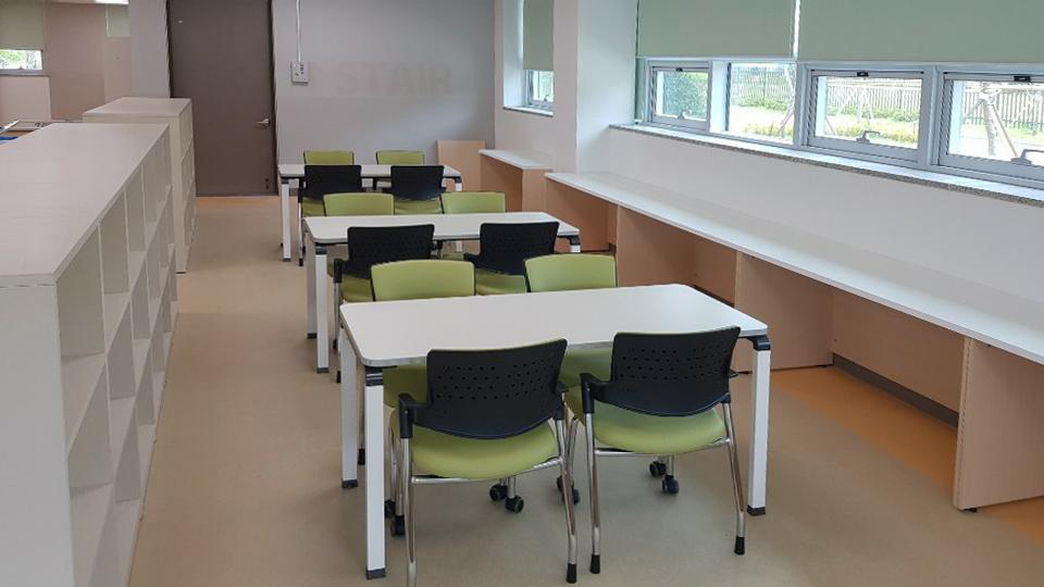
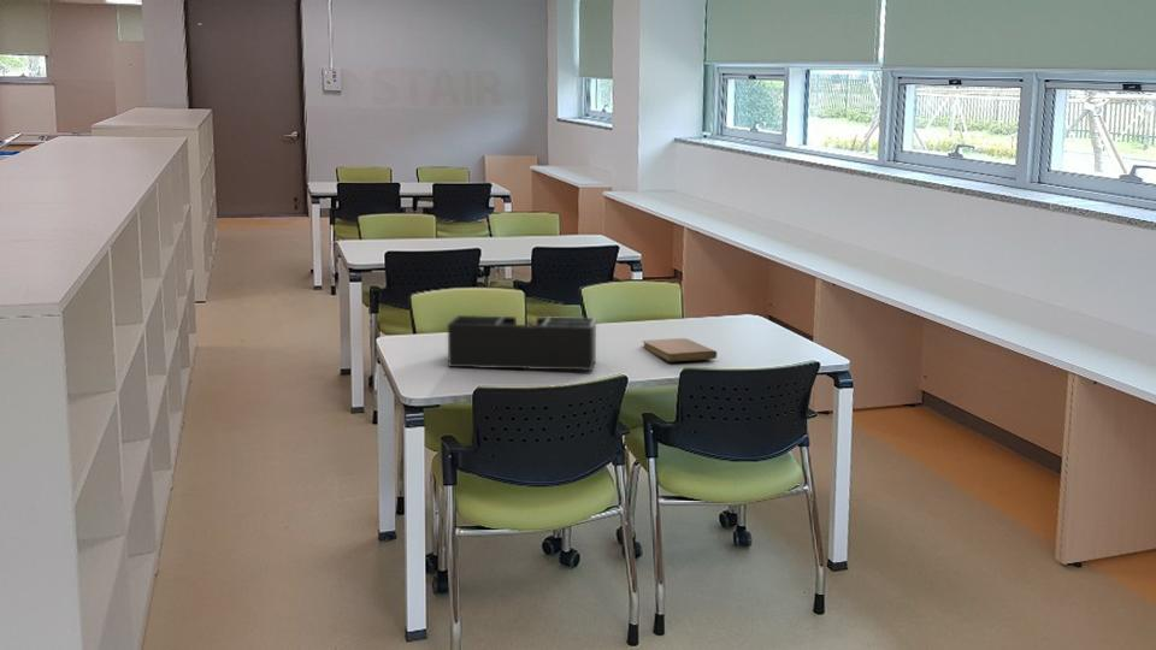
+ desk organizer [447,314,597,372]
+ notebook [641,337,718,362]
